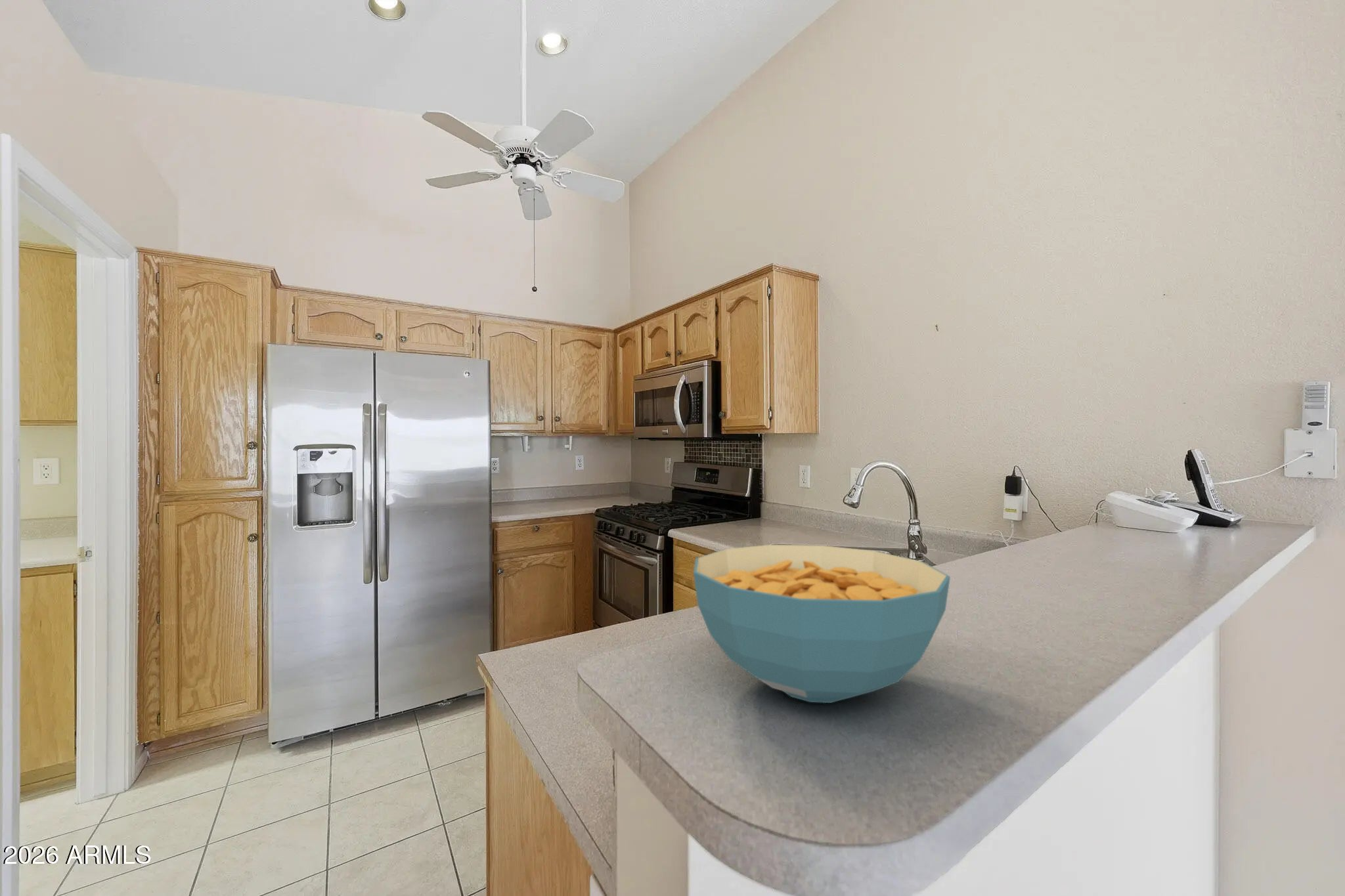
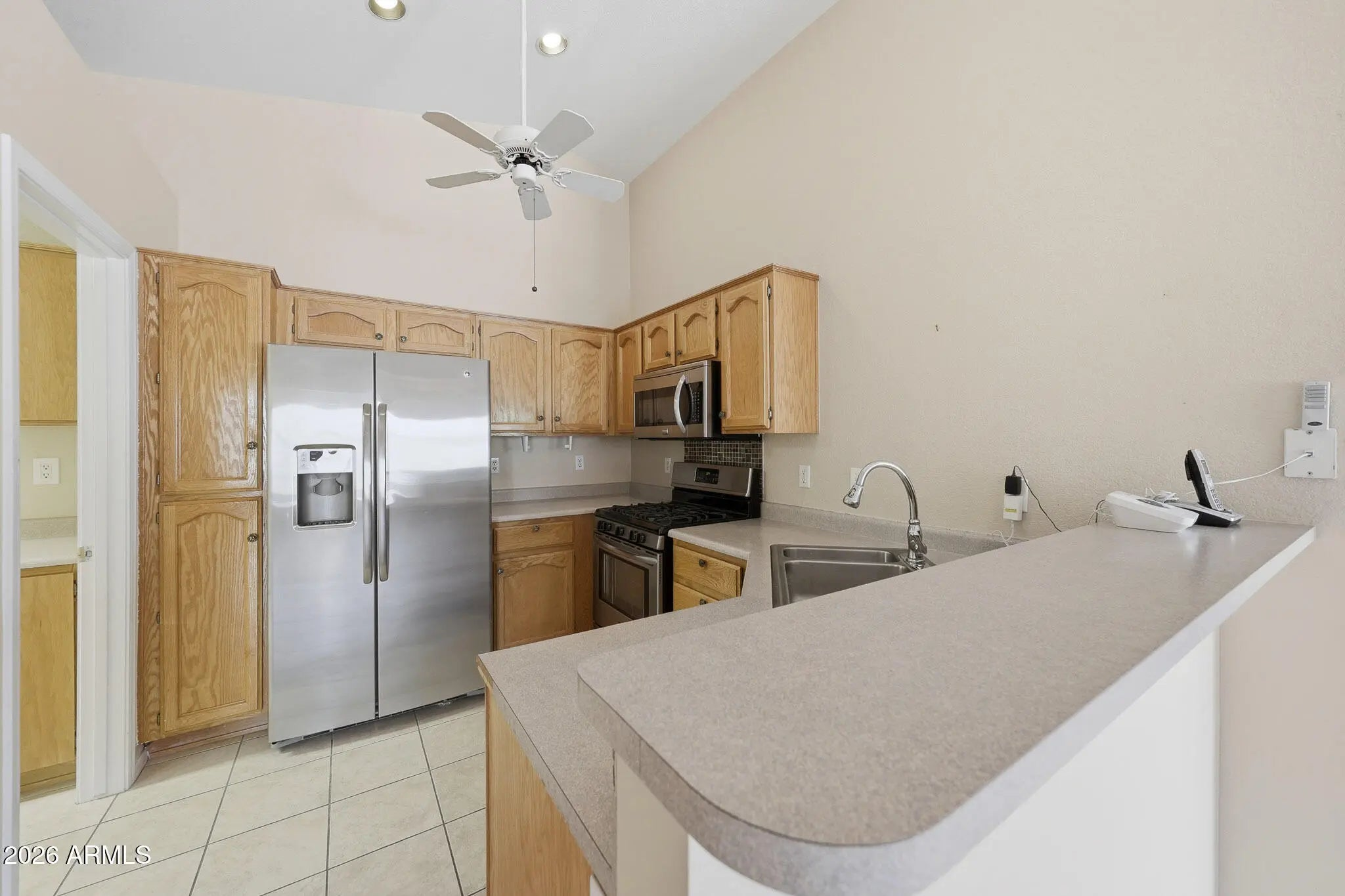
- cereal bowl [693,544,951,704]
